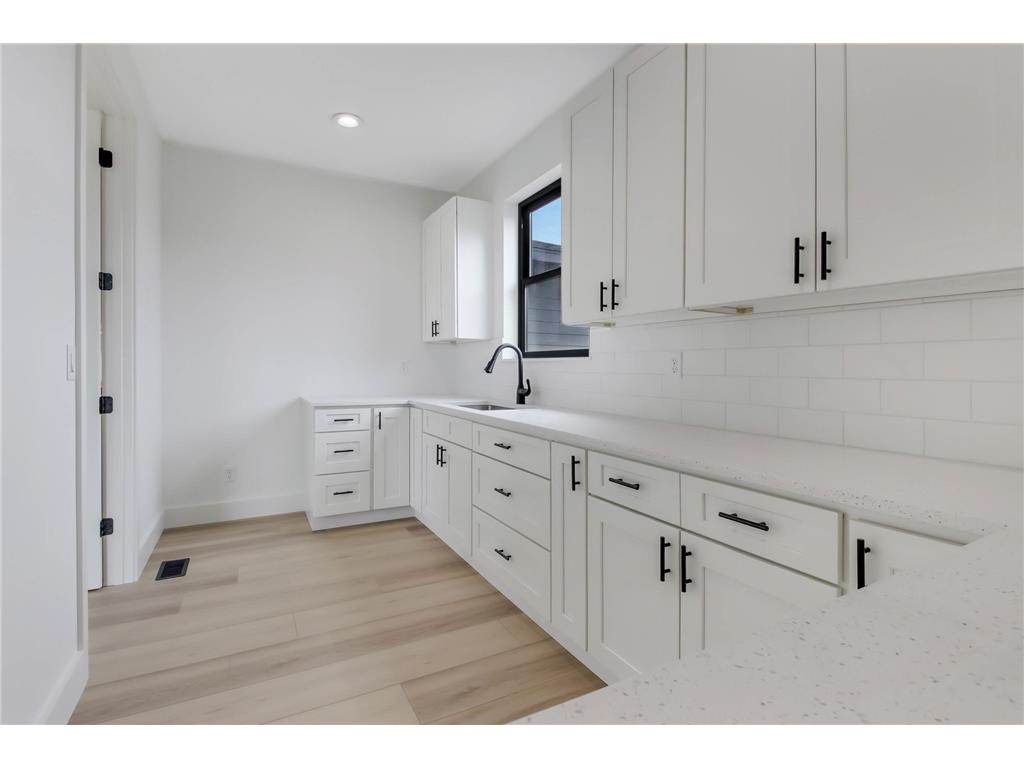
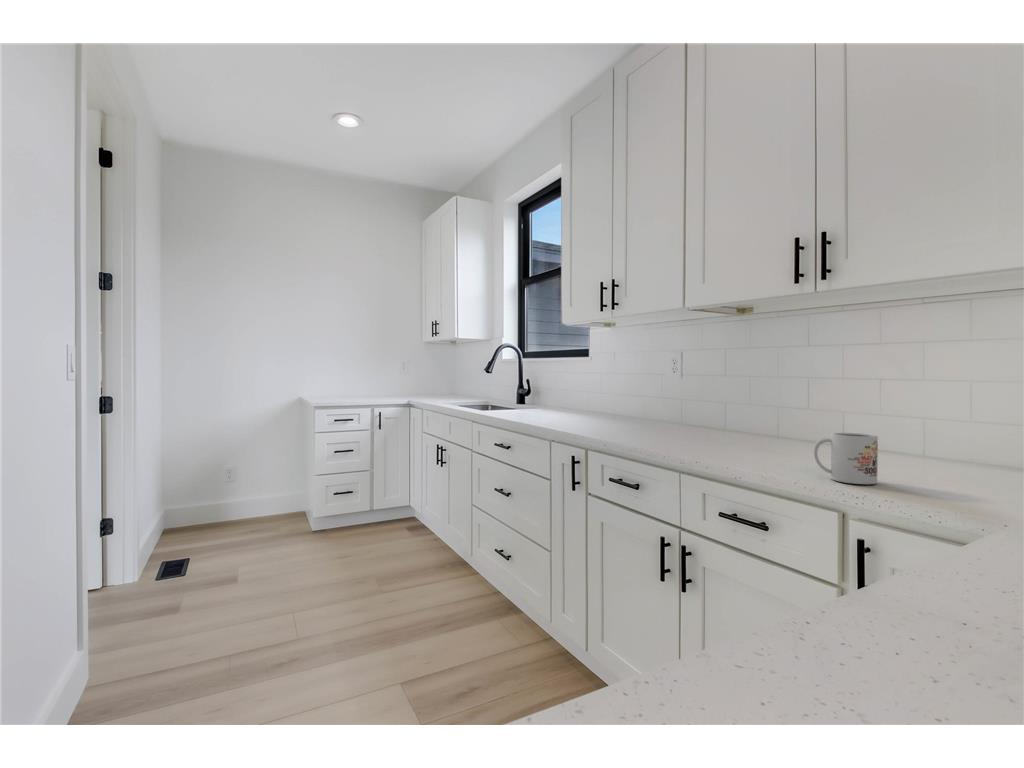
+ mug [813,432,879,485]
